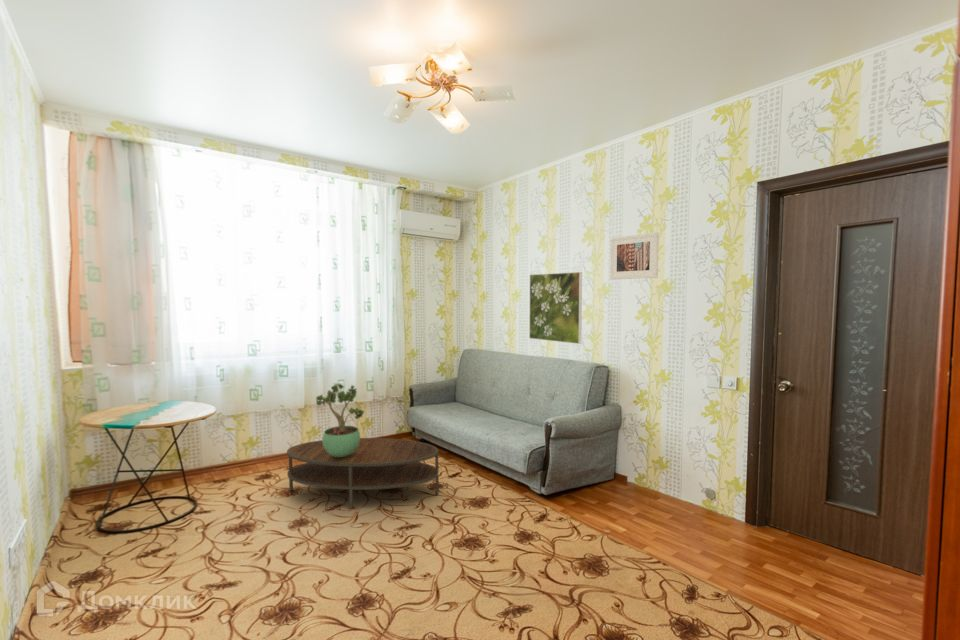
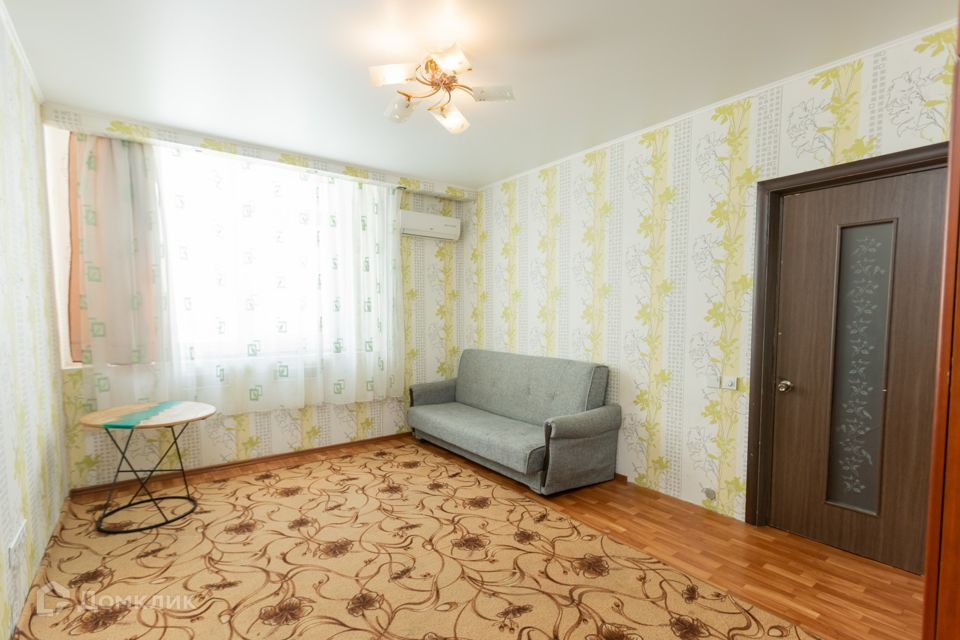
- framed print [609,232,660,280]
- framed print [528,271,583,345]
- coffee table [286,437,439,510]
- potted plant [315,383,365,457]
